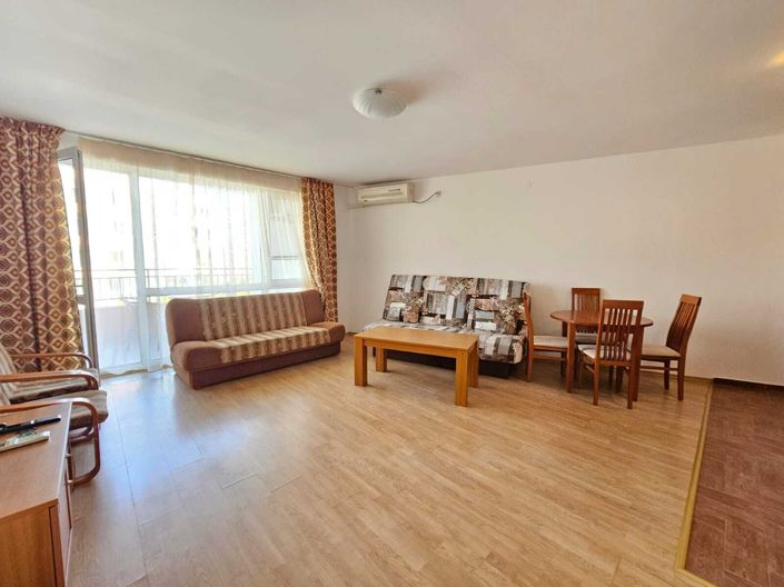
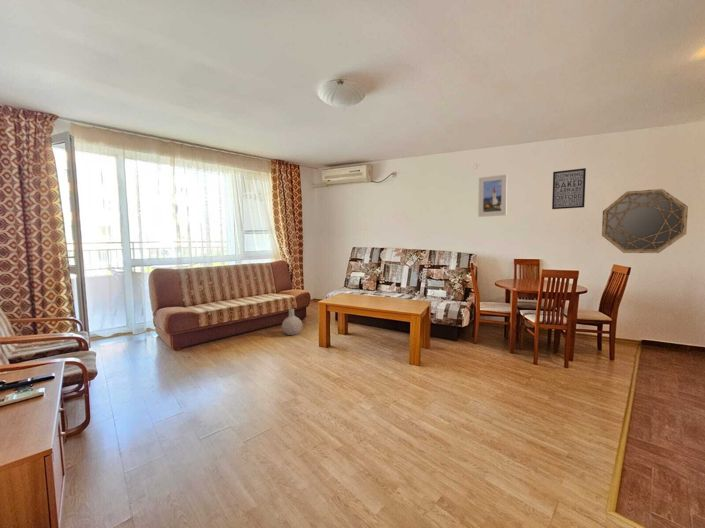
+ wall art [551,167,587,210]
+ vase [281,307,303,336]
+ home mirror [601,188,689,254]
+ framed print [477,173,508,218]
